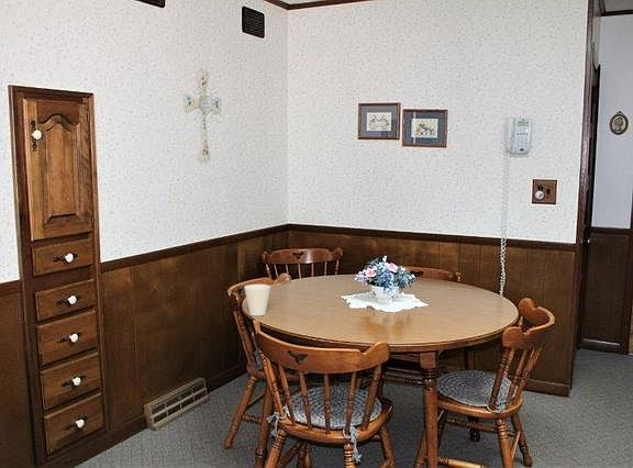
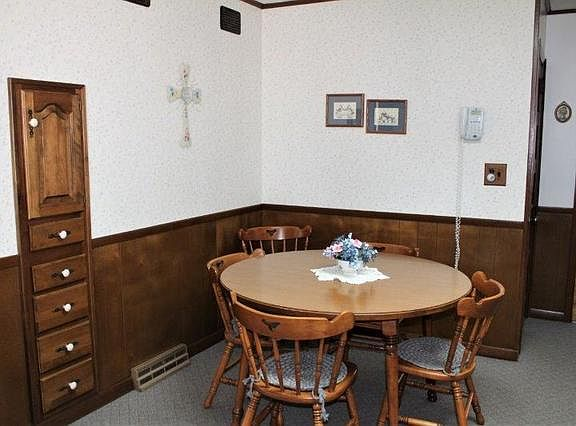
- cup [243,283,271,316]
